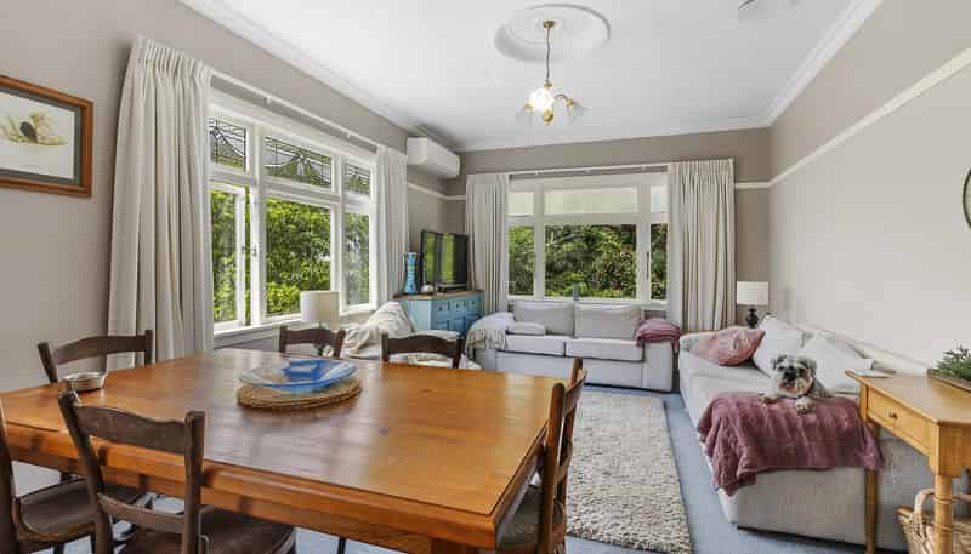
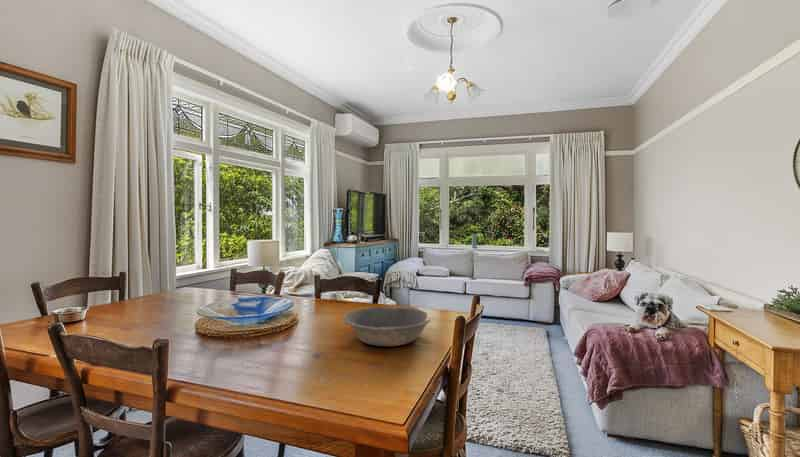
+ bowl [342,306,431,347]
